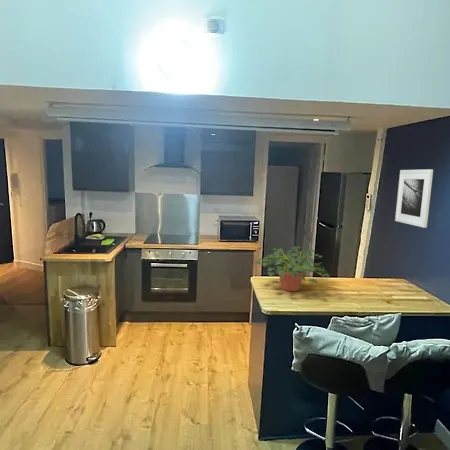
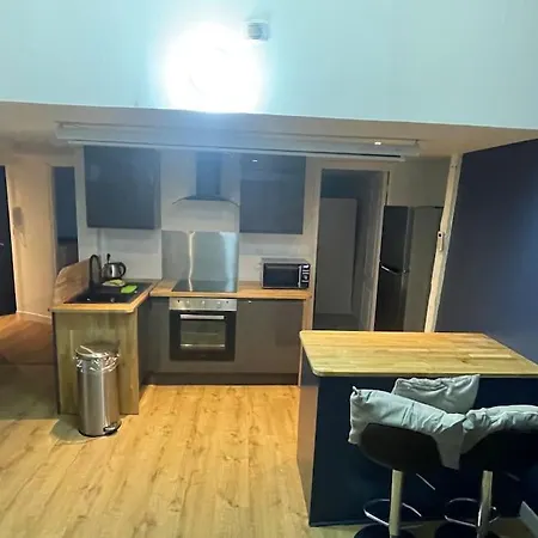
- potted plant [254,245,331,292]
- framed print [394,168,434,229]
